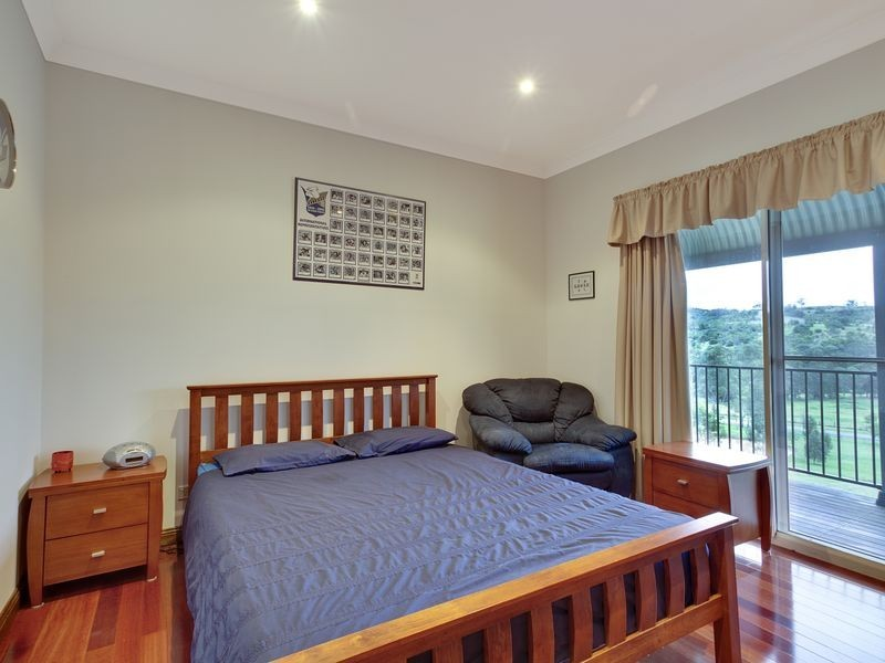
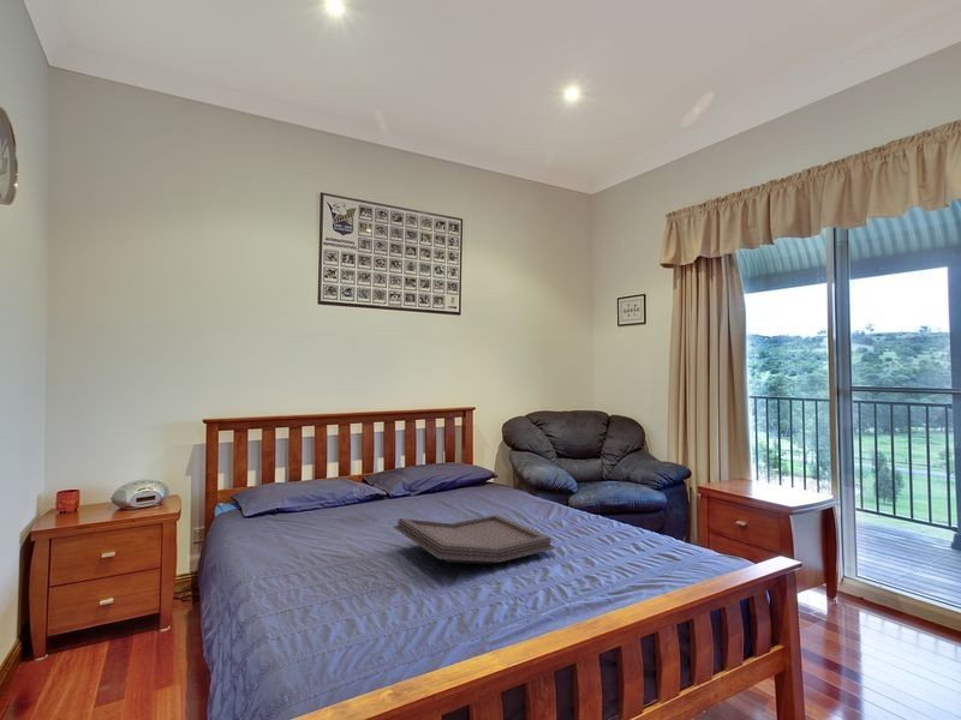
+ serving tray [393,514,556,565]
